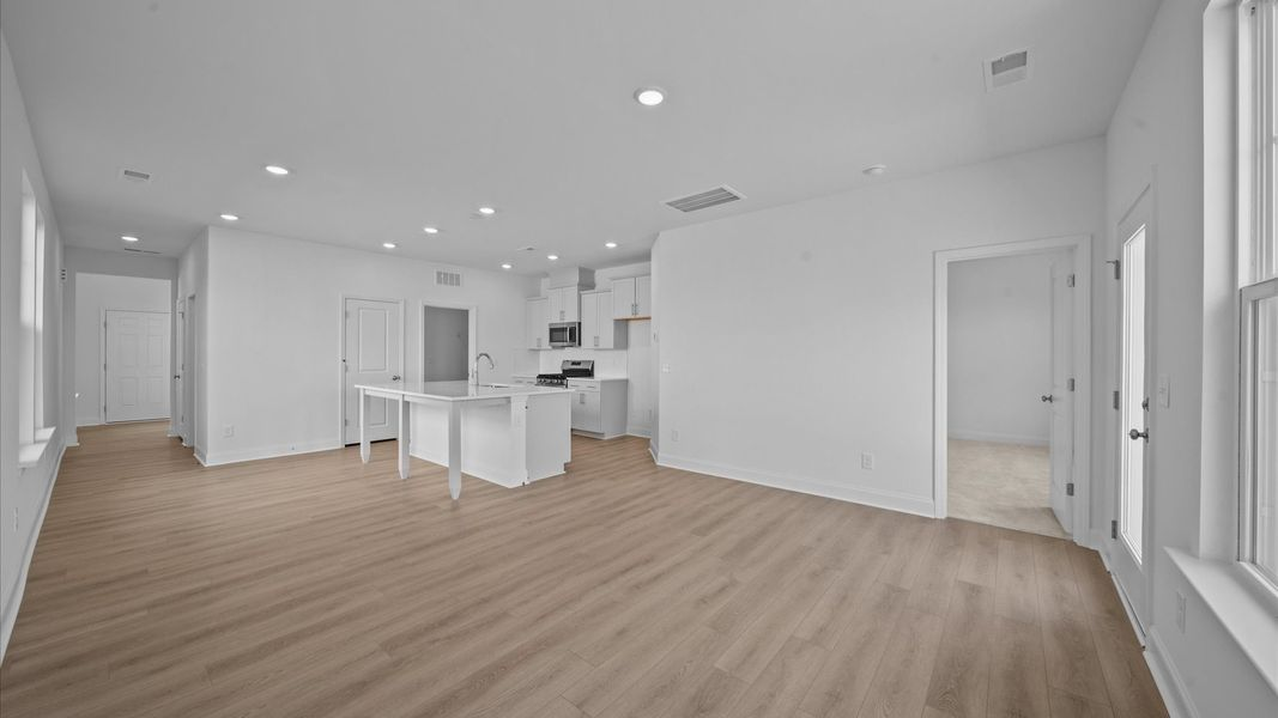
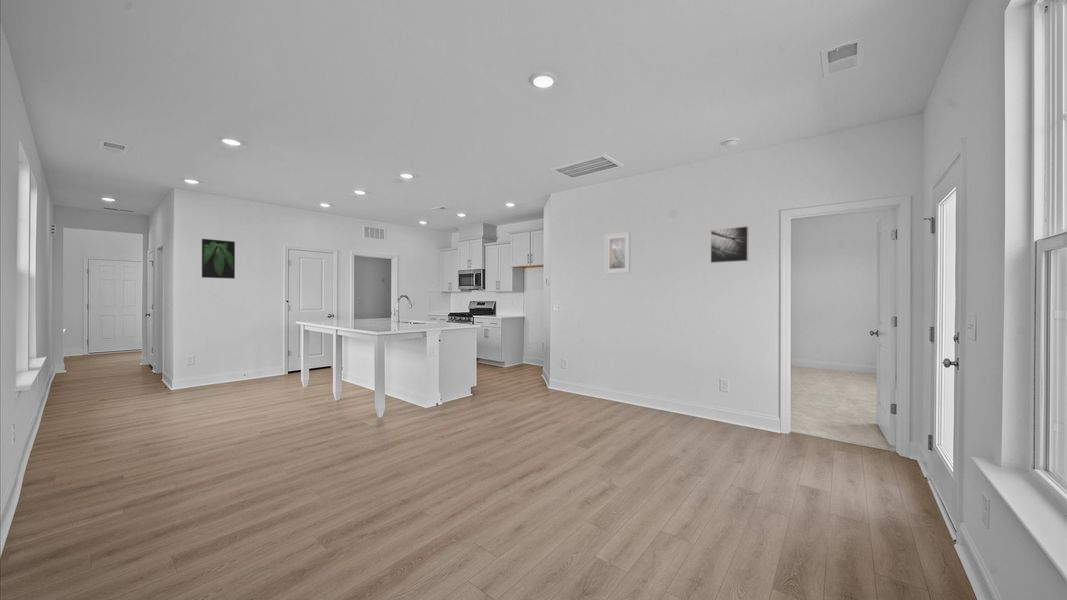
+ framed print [604,231,631,275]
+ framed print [201,238,236,280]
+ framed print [710,225,750,264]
